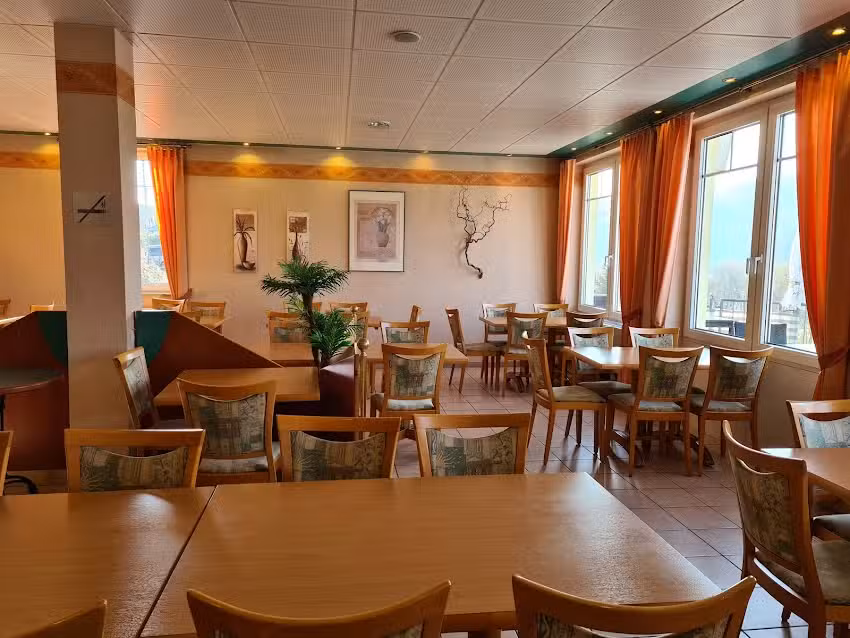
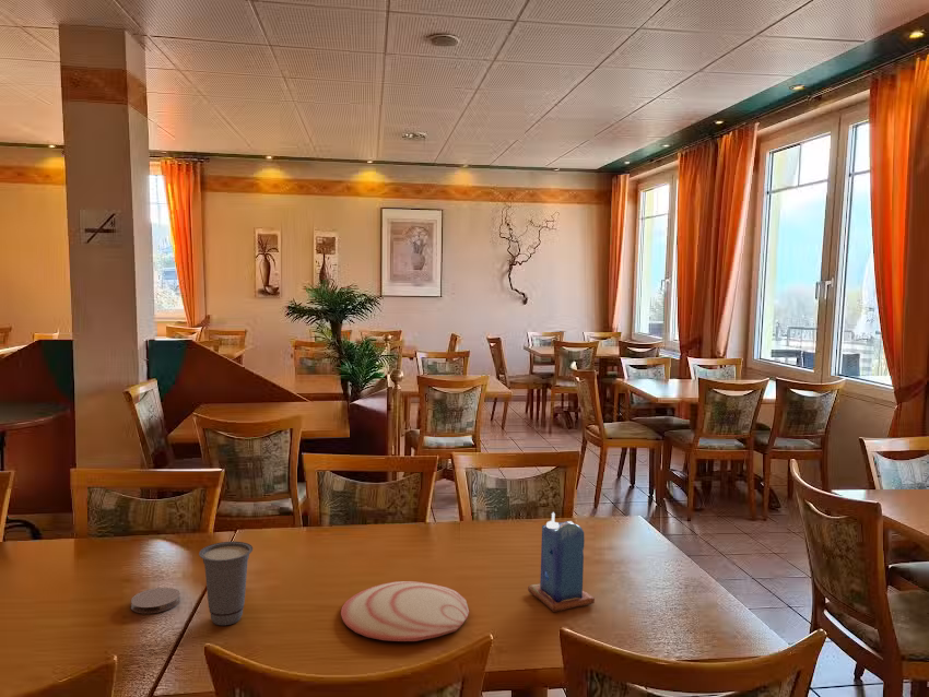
+ plate [340,580,470,642]
+ cup [198,541,254,626]
+ candle [527,511,596,613]
+ coaster [130,587,181,615]
